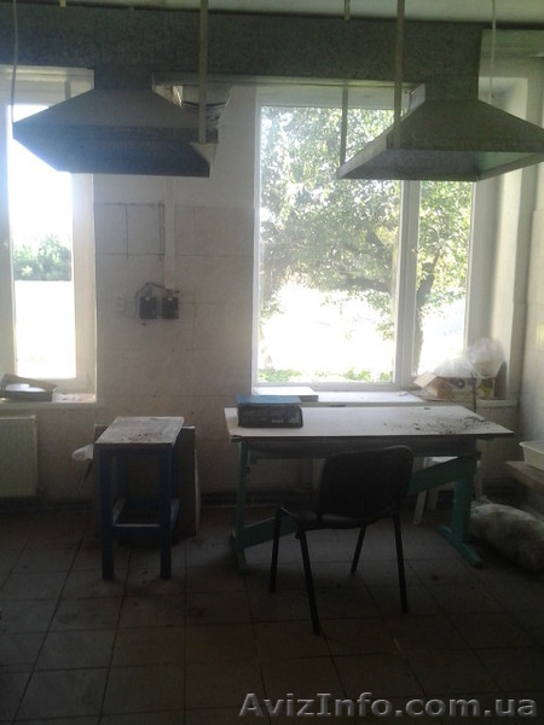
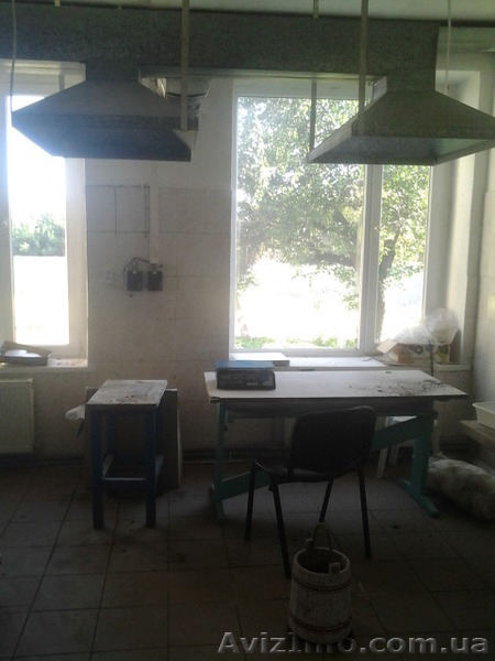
+ bucket [287,522,353,646]
